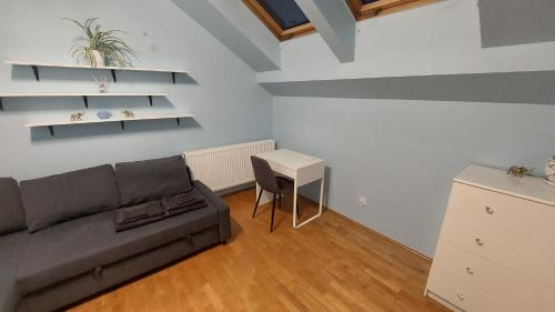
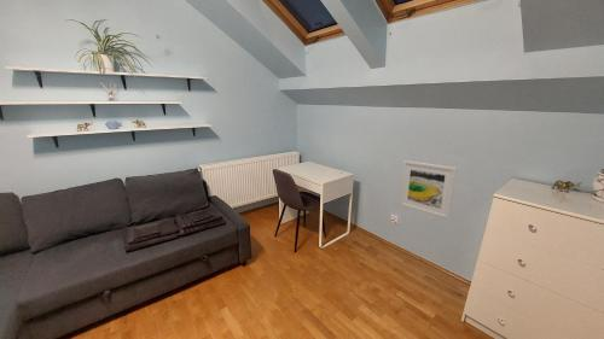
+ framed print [399,159,458,221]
